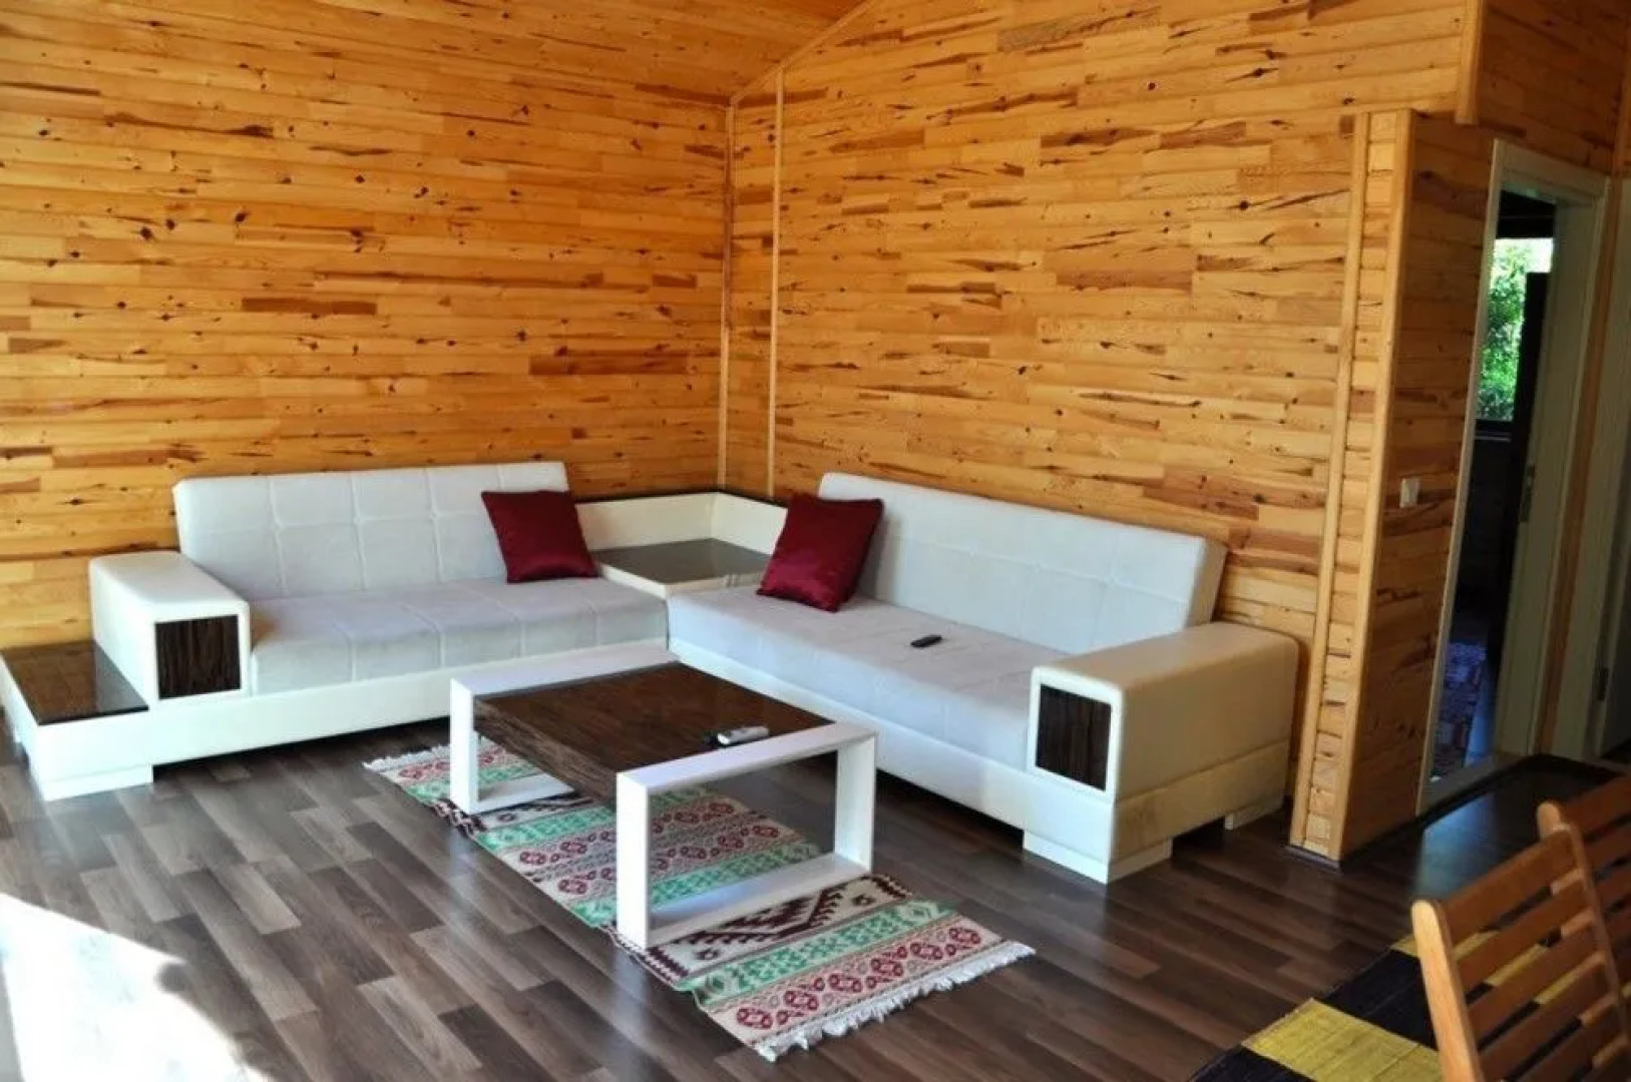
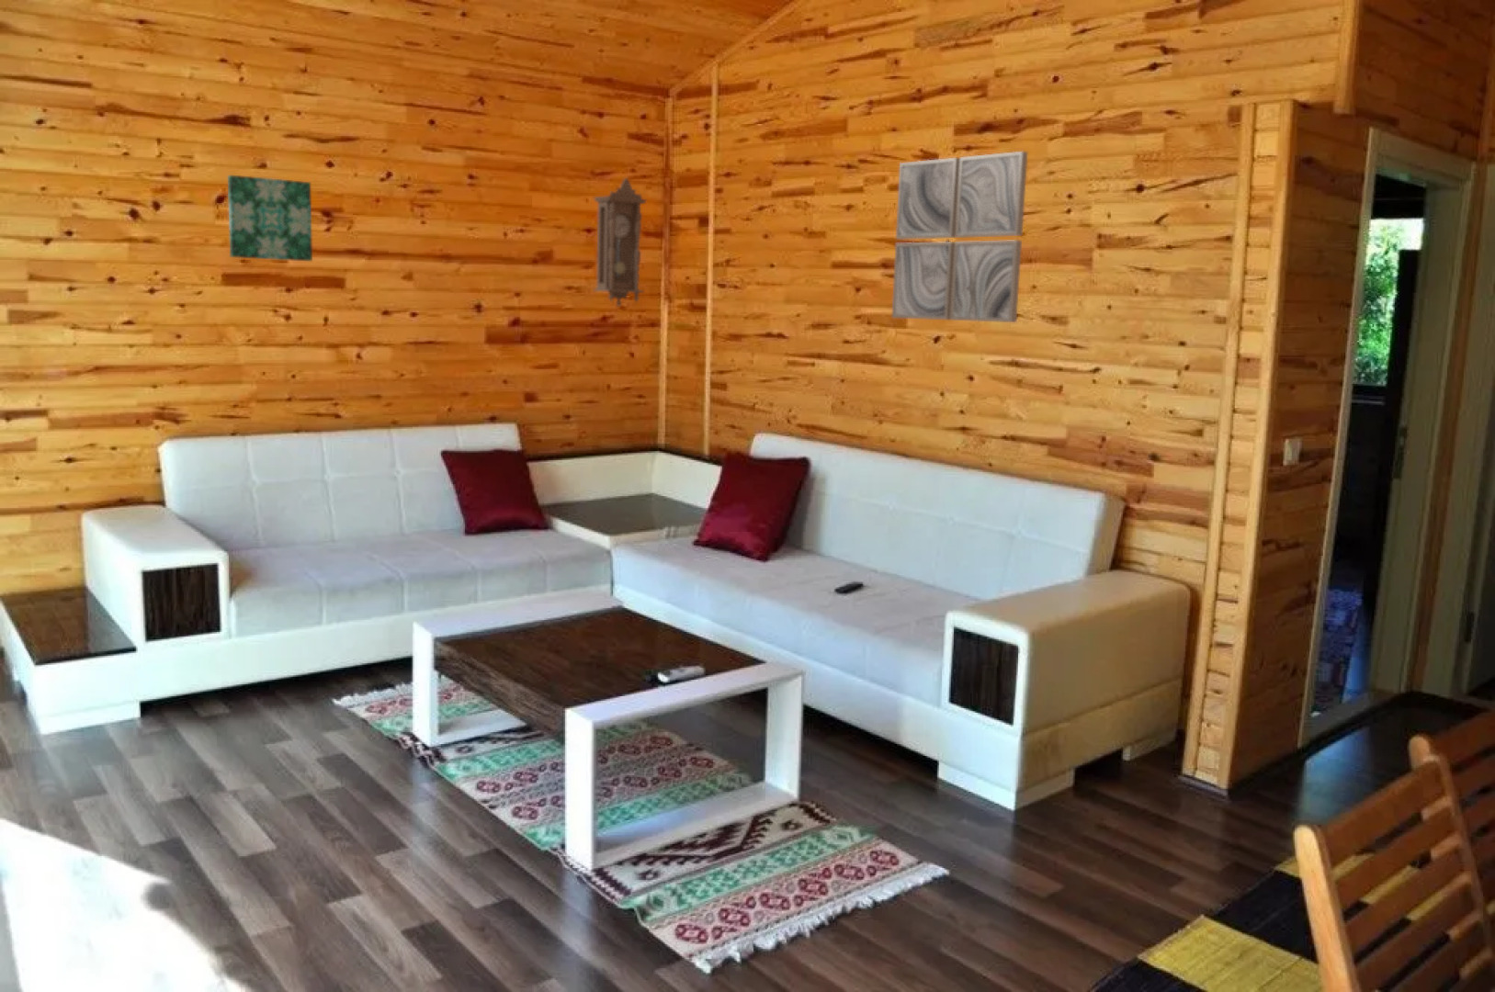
+ pendulum clock [592,177,648,308]
+ wall art [227,175,313,261]
+ wall art [891,151,1028,323]
